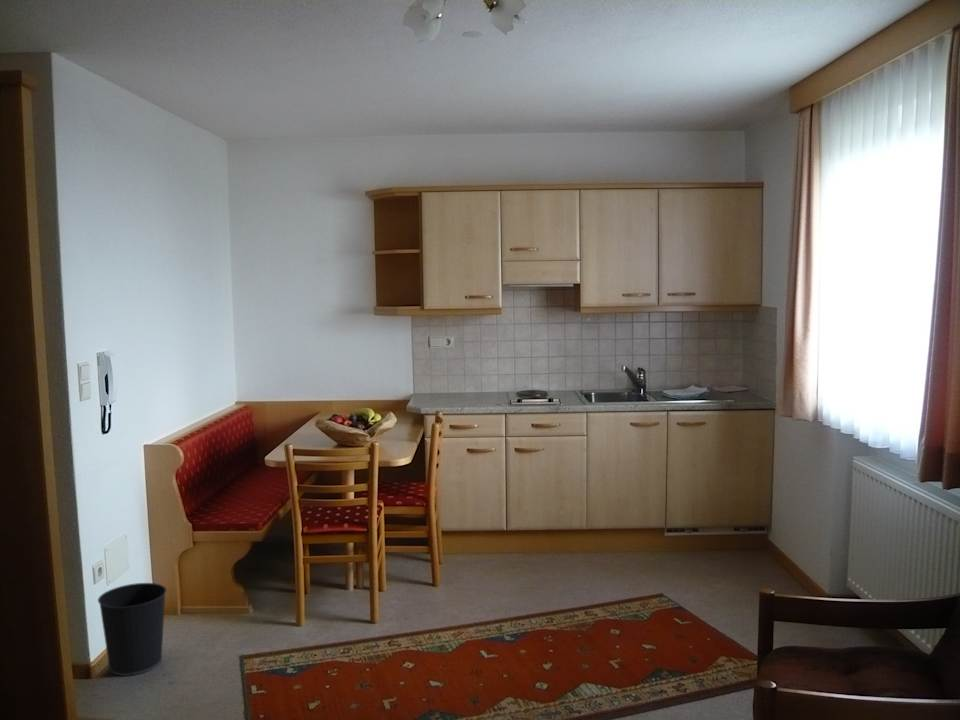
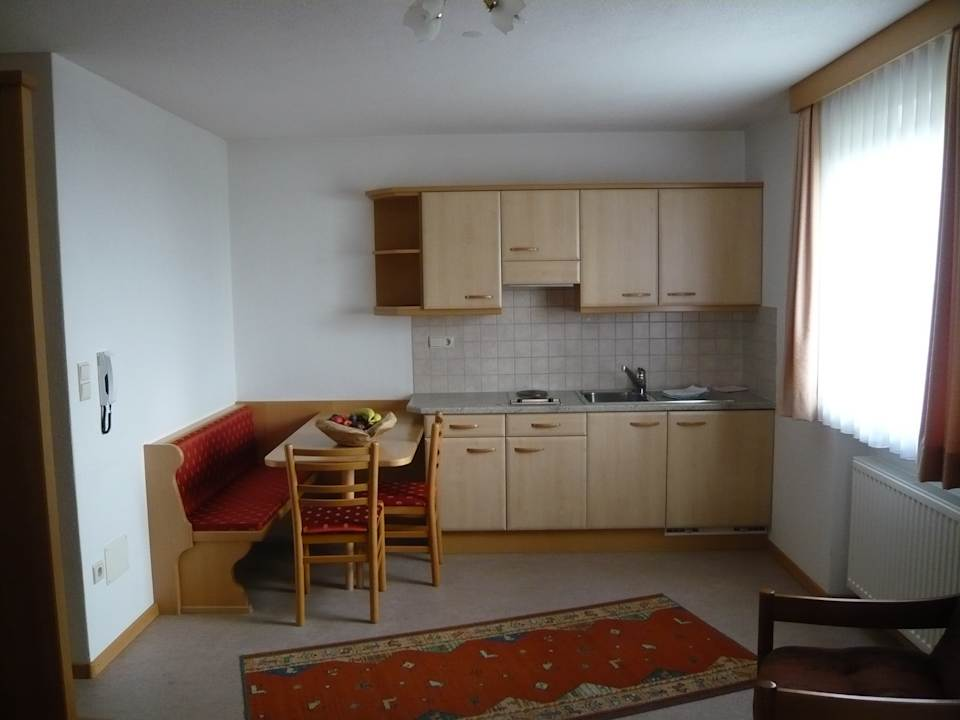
- wastebasket [97,582,168,677]
